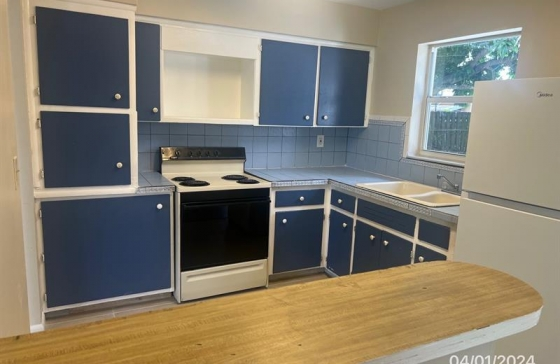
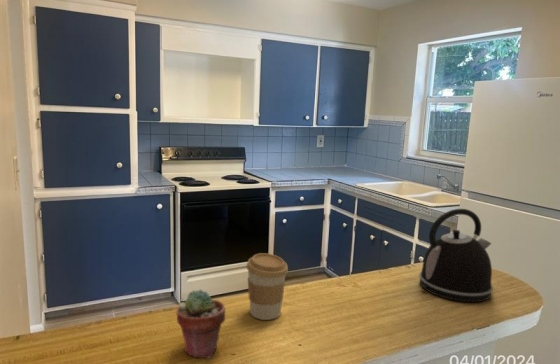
+ kettle [418,208,494,303]
+ potted succulent [175,288,226,359]
+ coffee cup [245,252,289,321]
